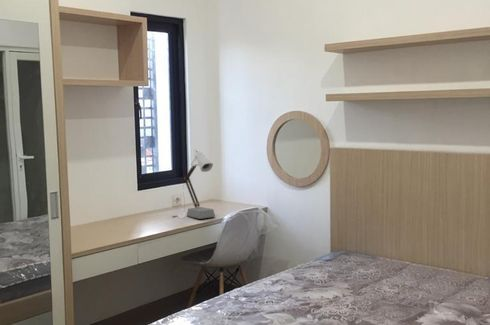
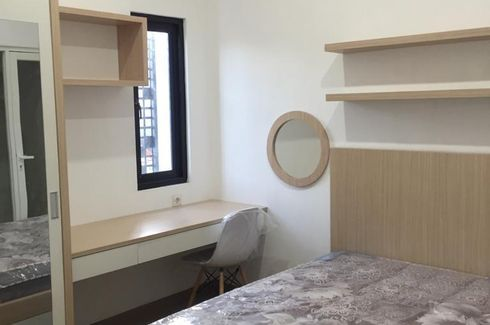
- desk lamp [171,148,216,220]
